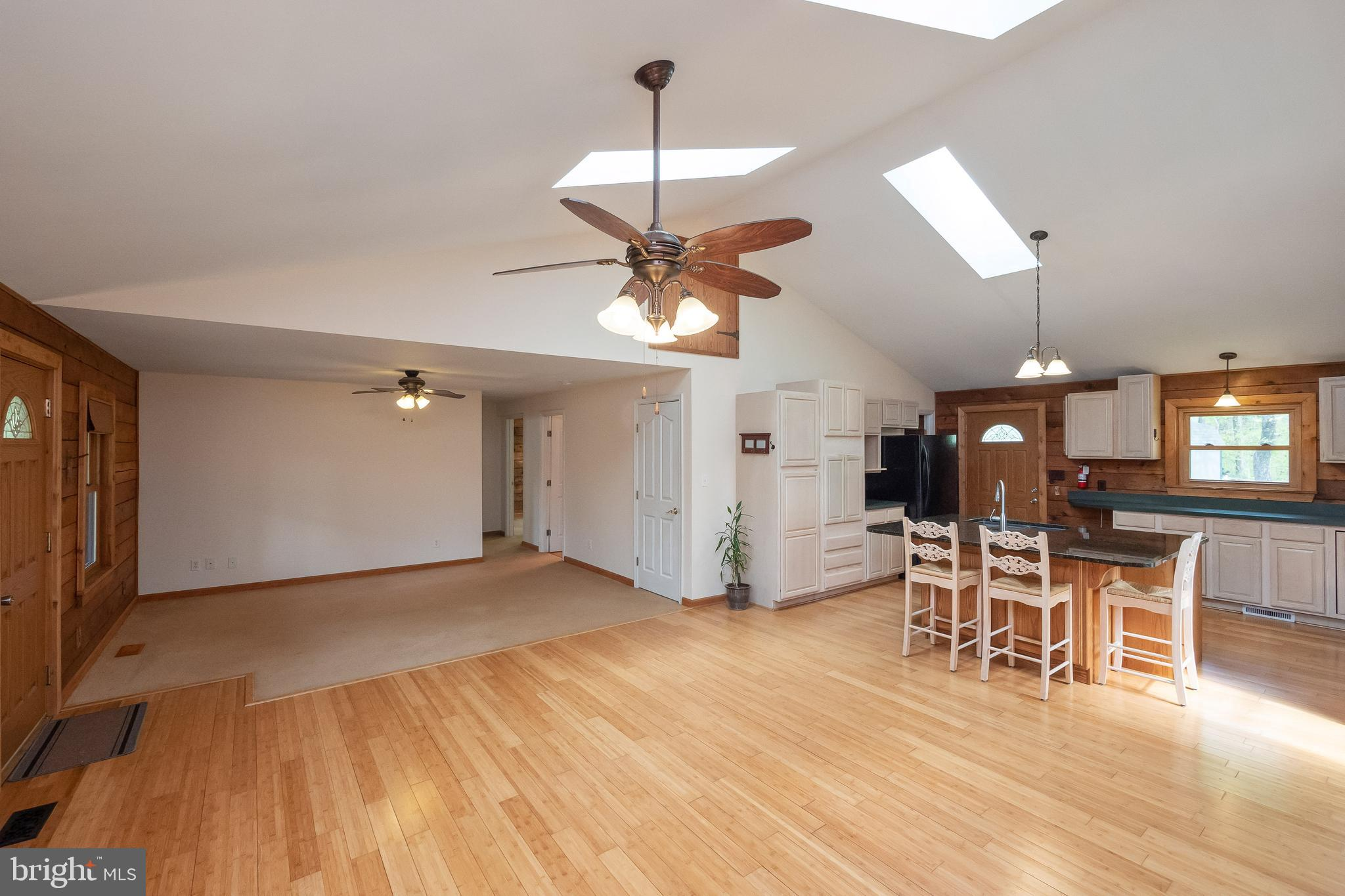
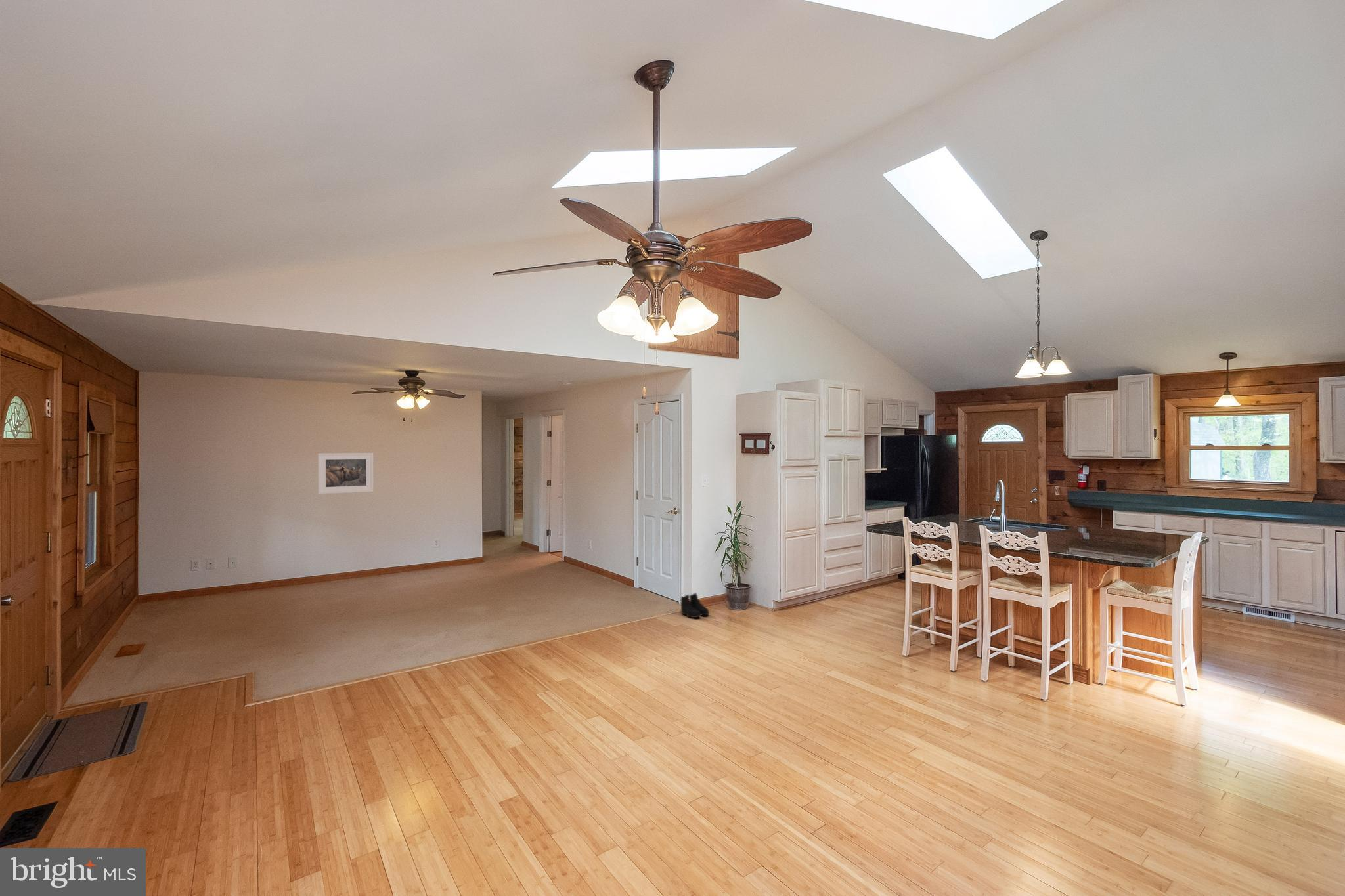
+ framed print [317,452,374,494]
+ boots [680,592,710,618]
